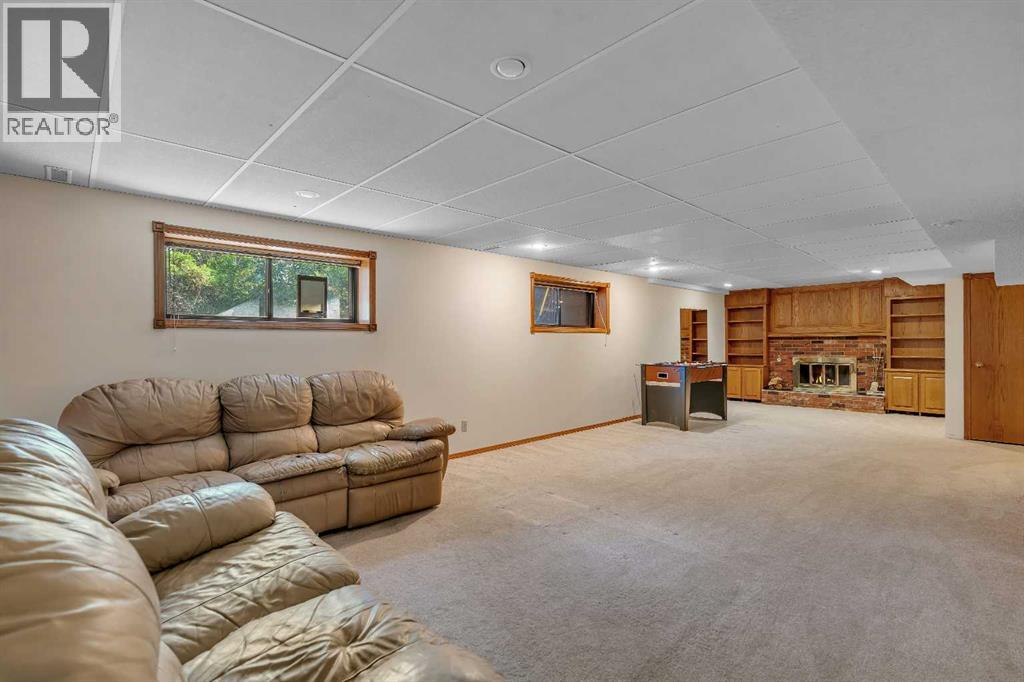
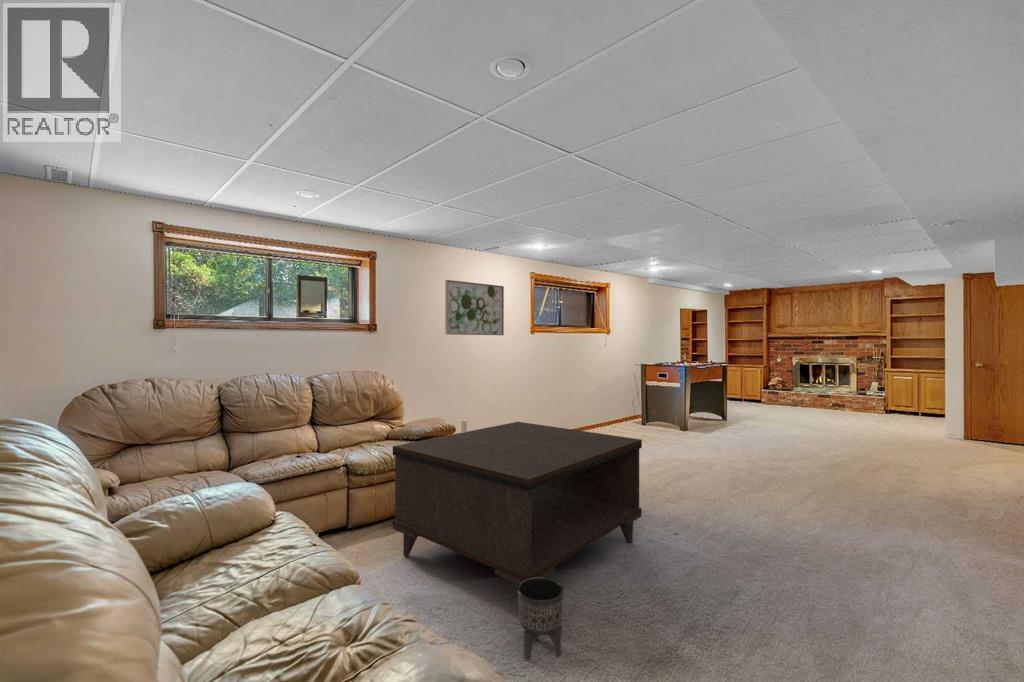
+ coffee table [391,421,643,585]
+ planter [517,577,565,662]
+ wall art [444,279,505,336]
